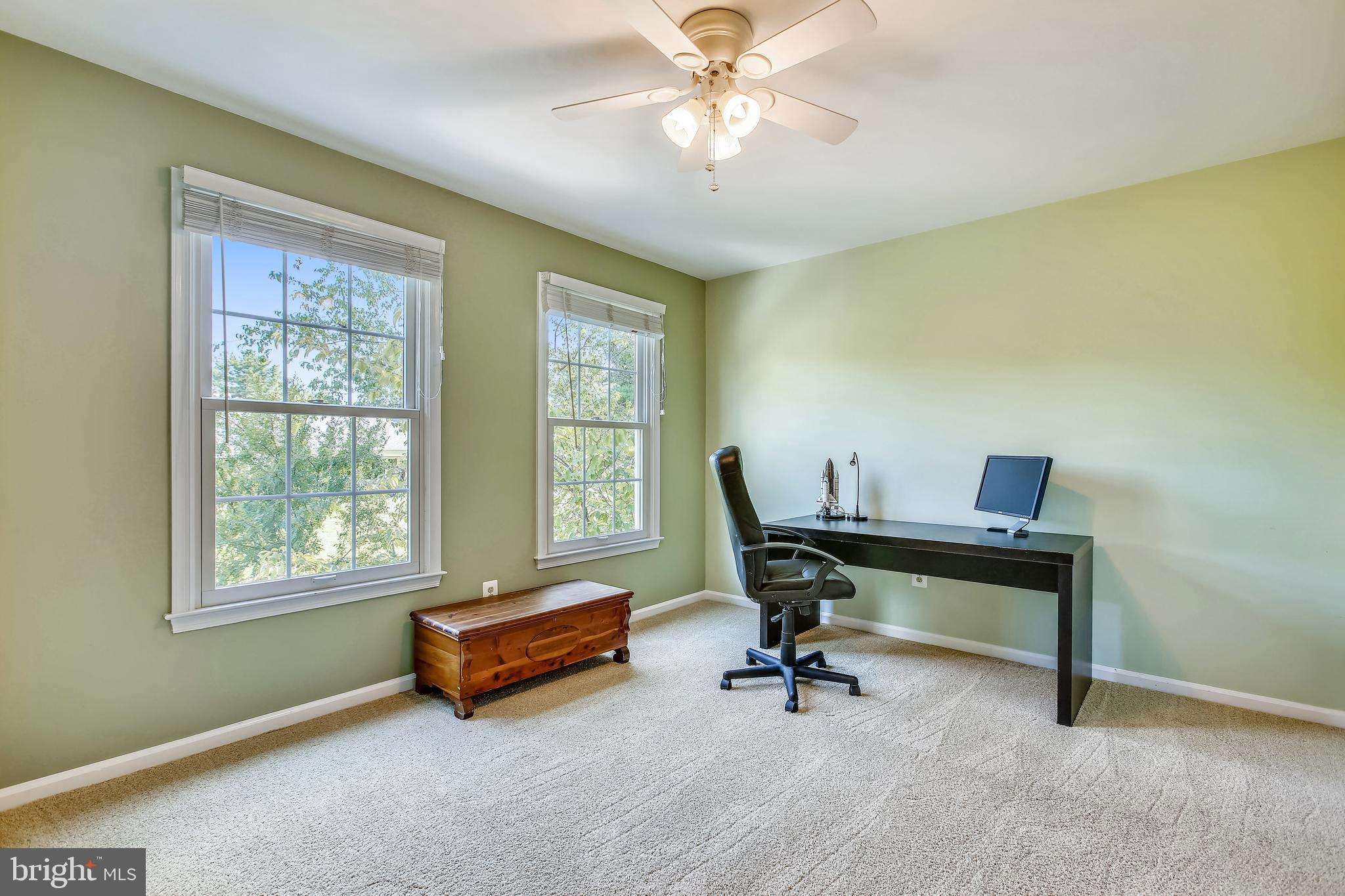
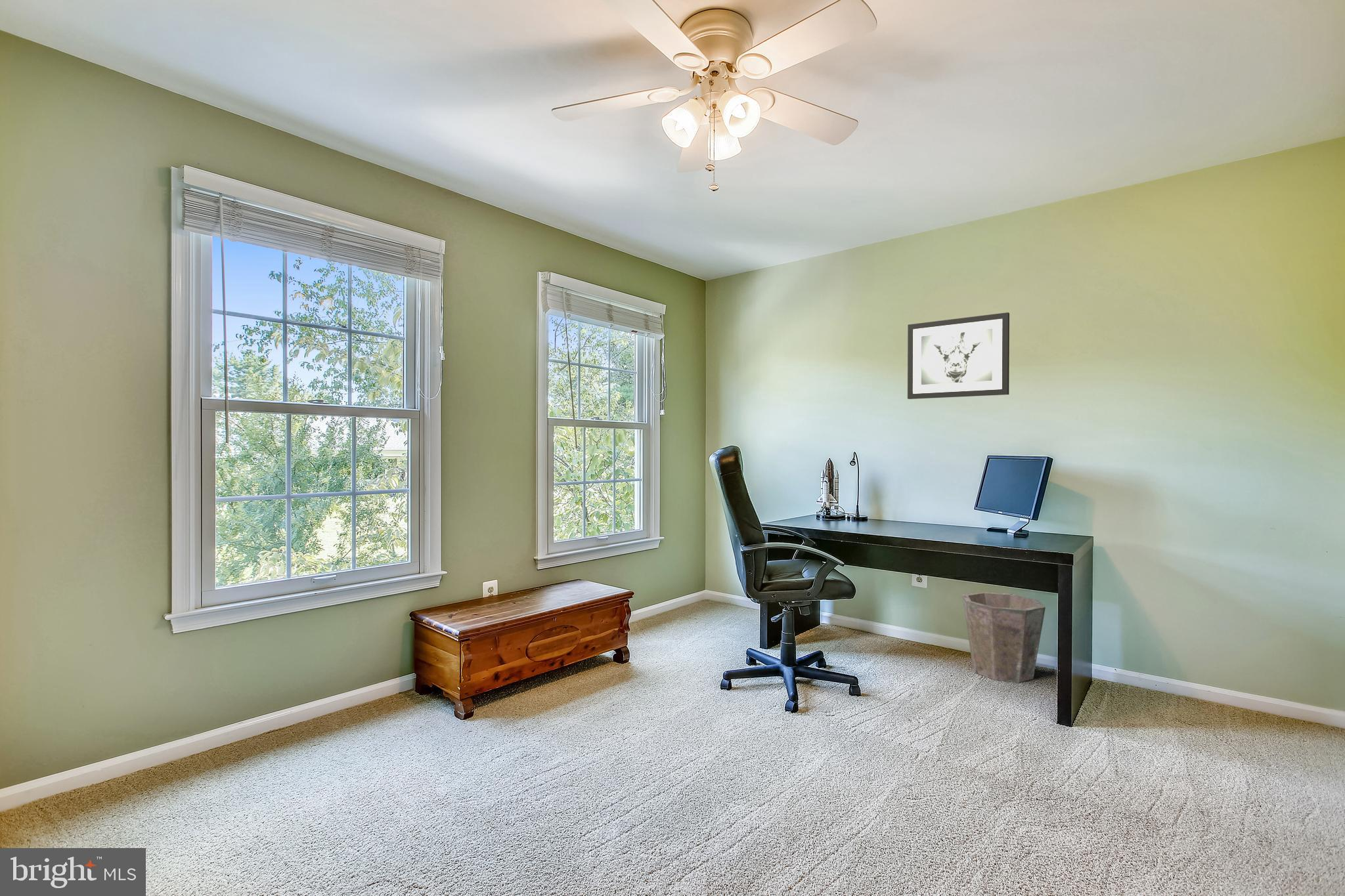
+ waste bin [962,591,1046,683]
+ wall art [907,312,1010,400]
